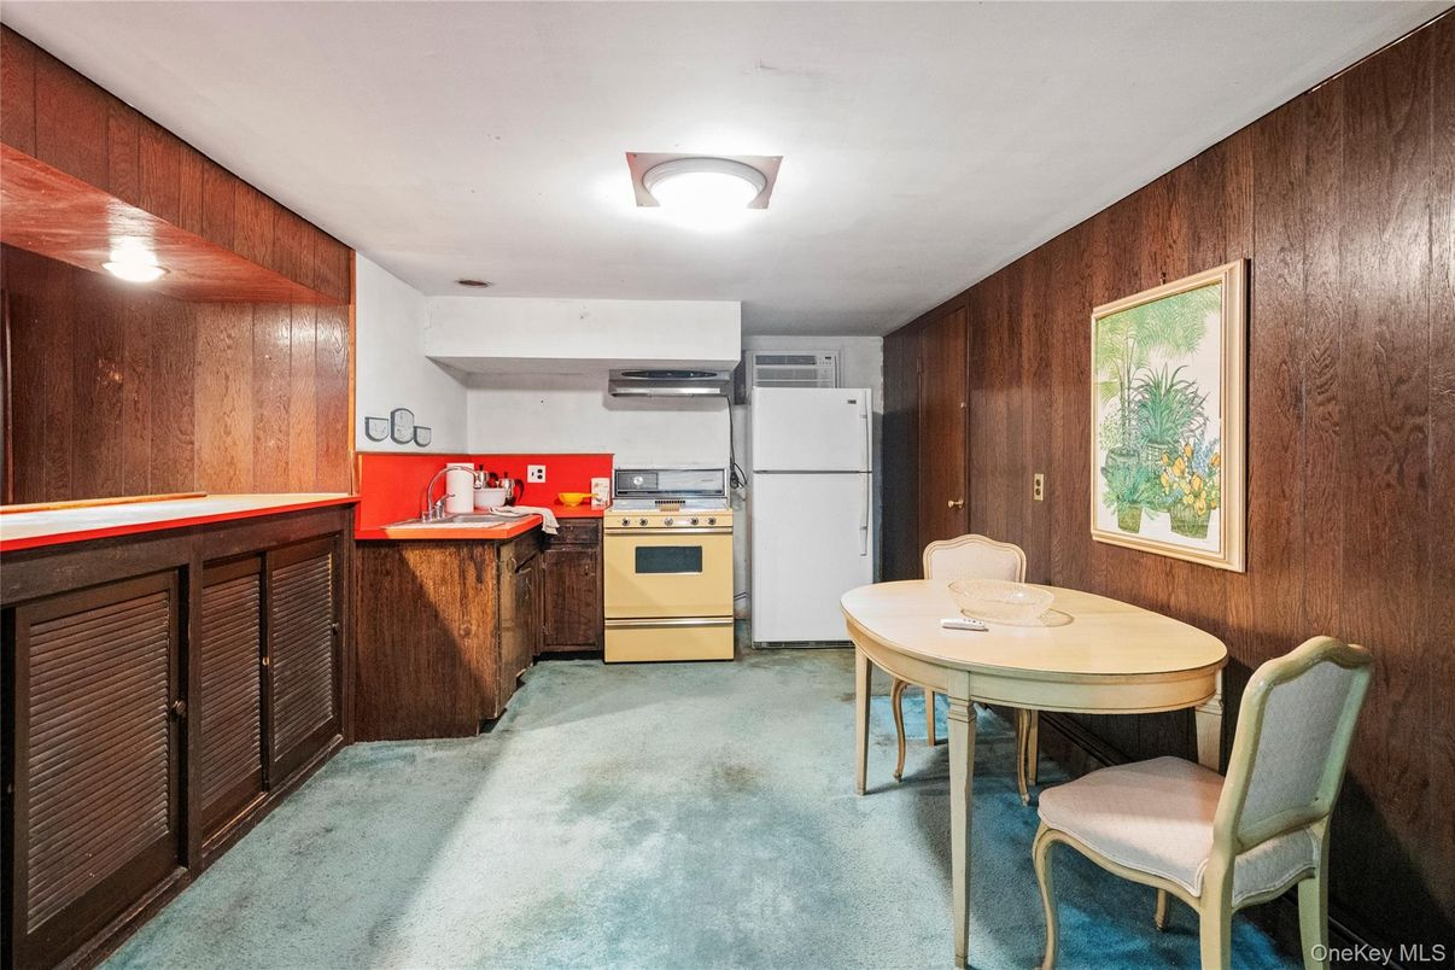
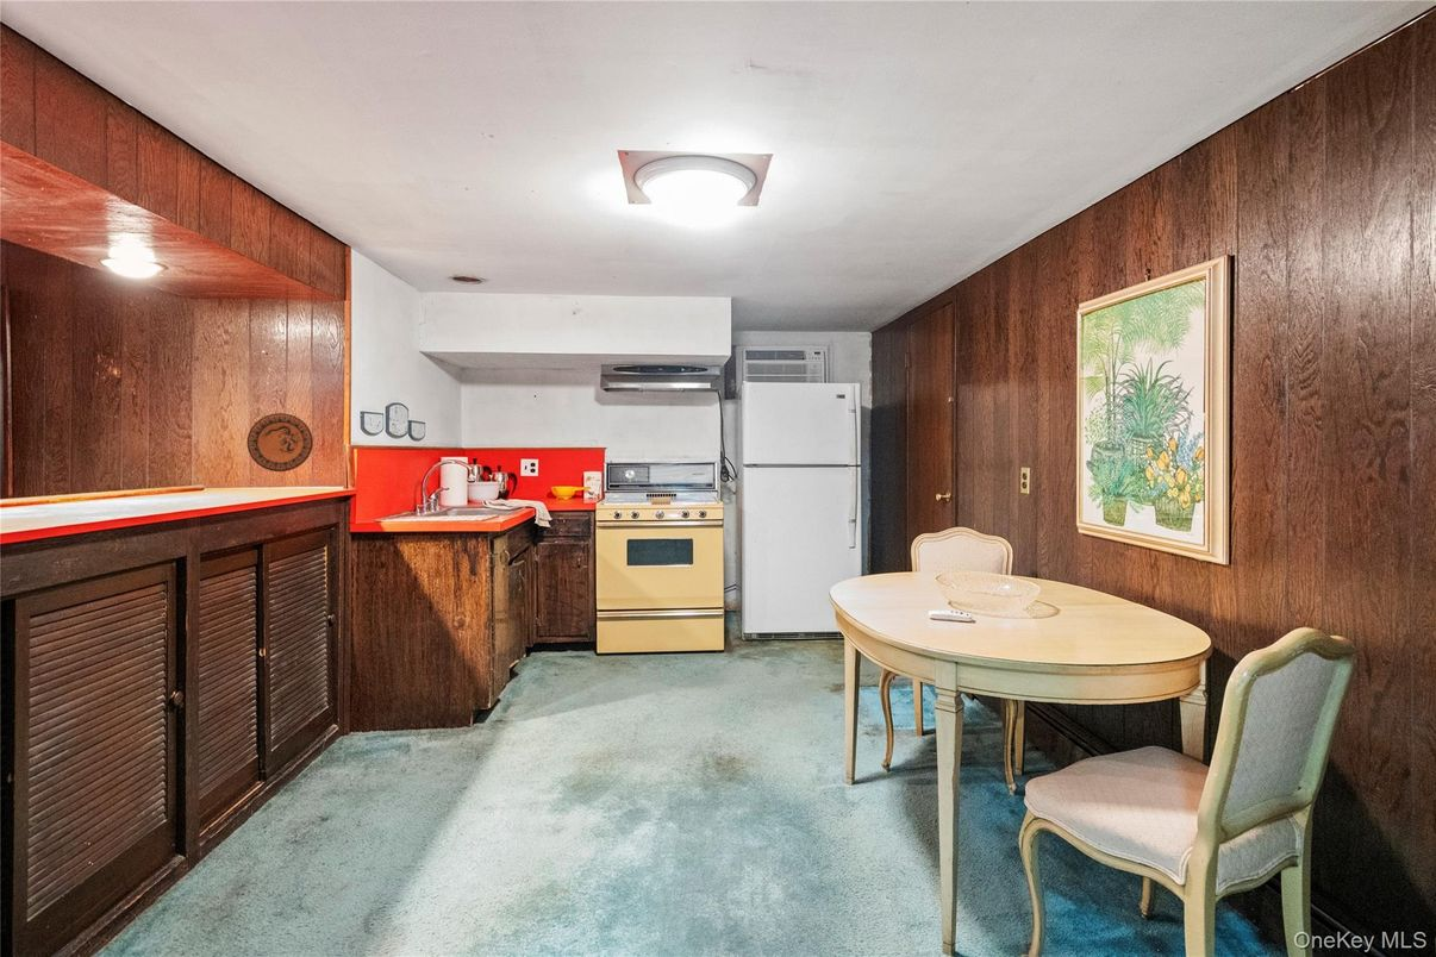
+ decorative plate [246,412,314,473]
